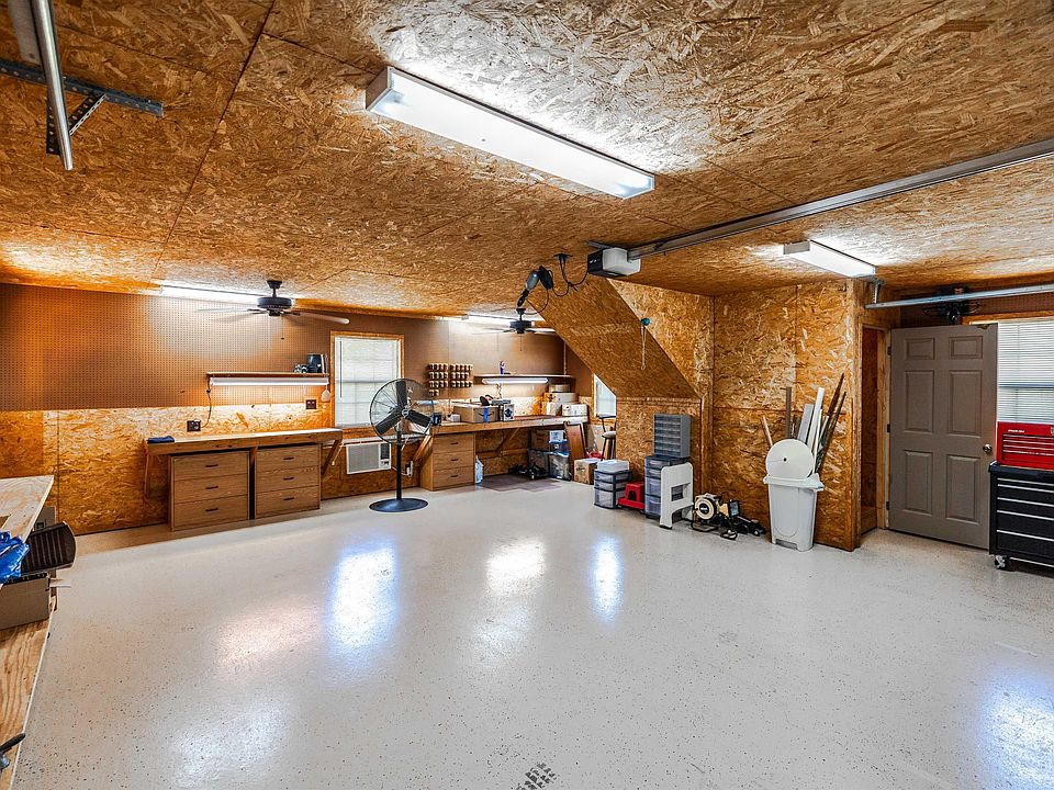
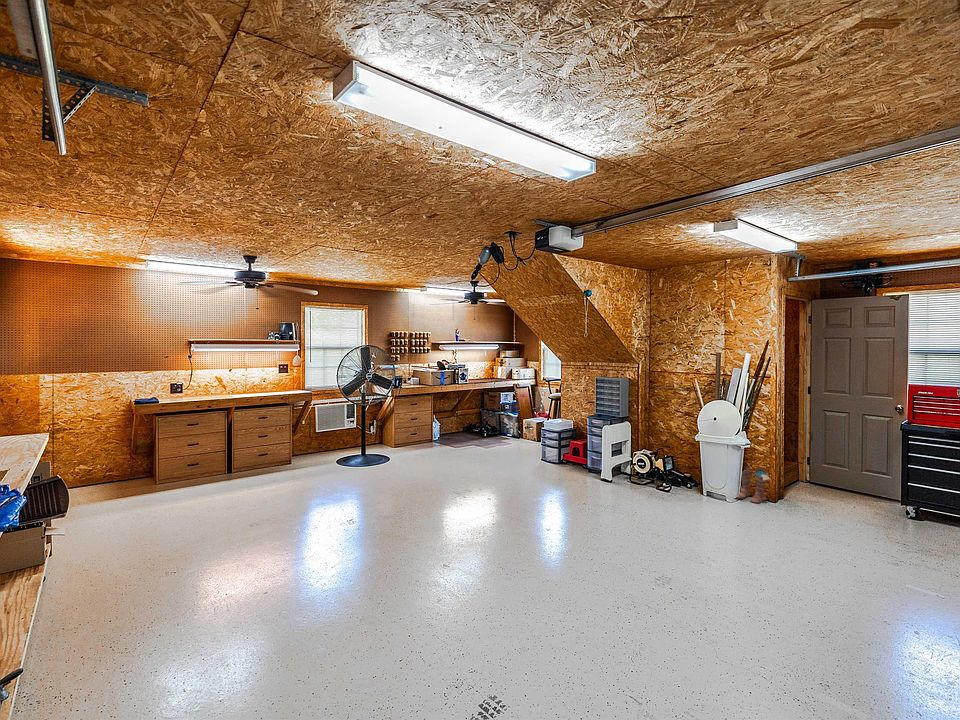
+ boots [735,467,771,504]
